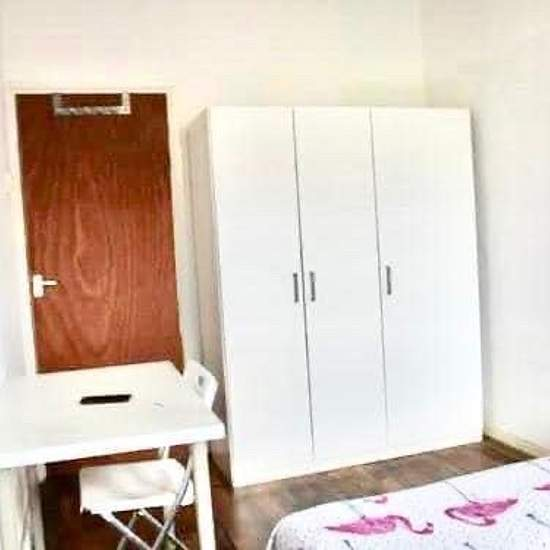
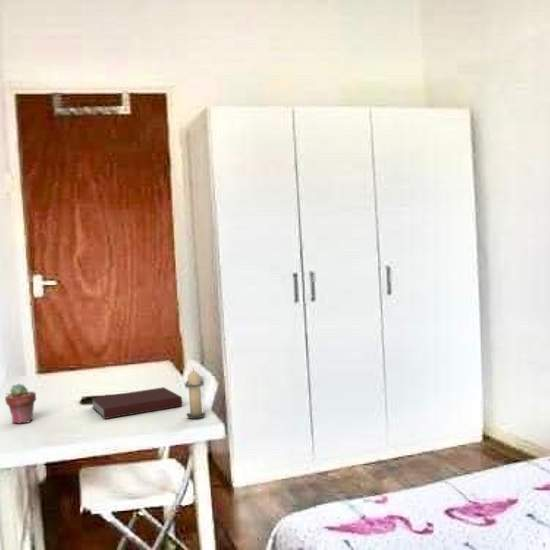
+ candle [183,367,206,419]
+ potted succulent [4,383,37,424]
+ notebook [90,386,183,420]
